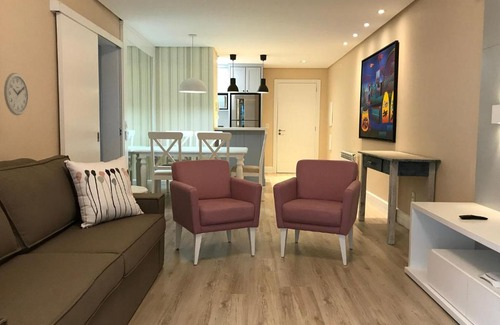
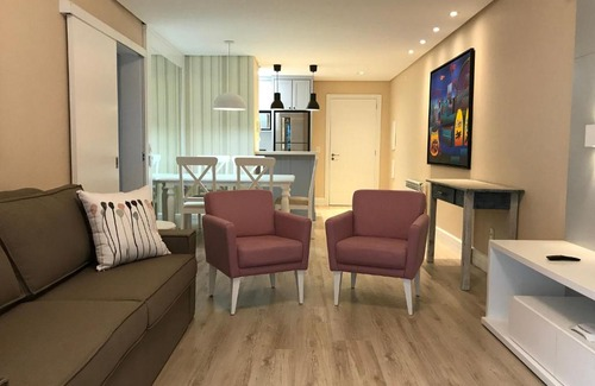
- wall clock [3,72,29,116]
